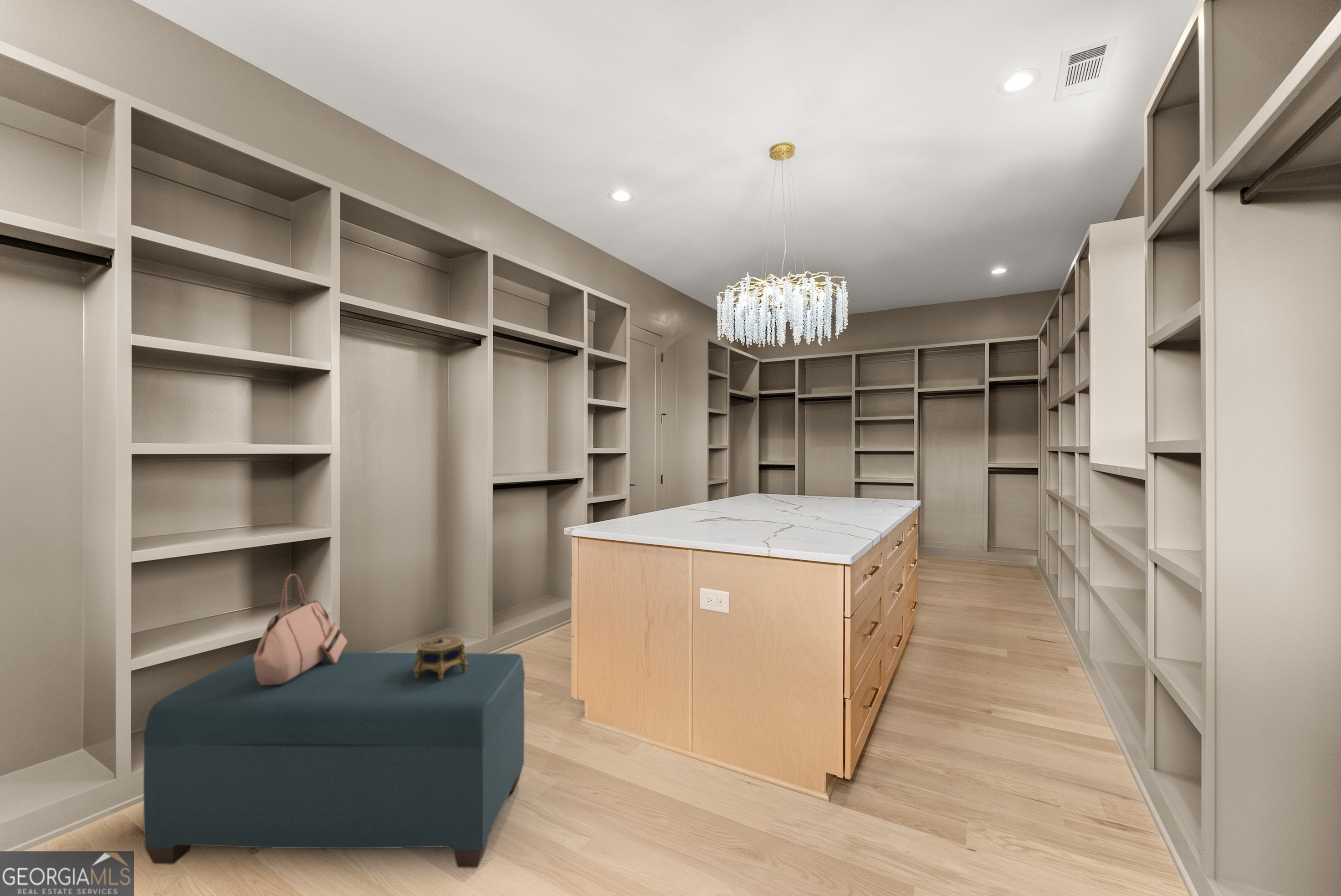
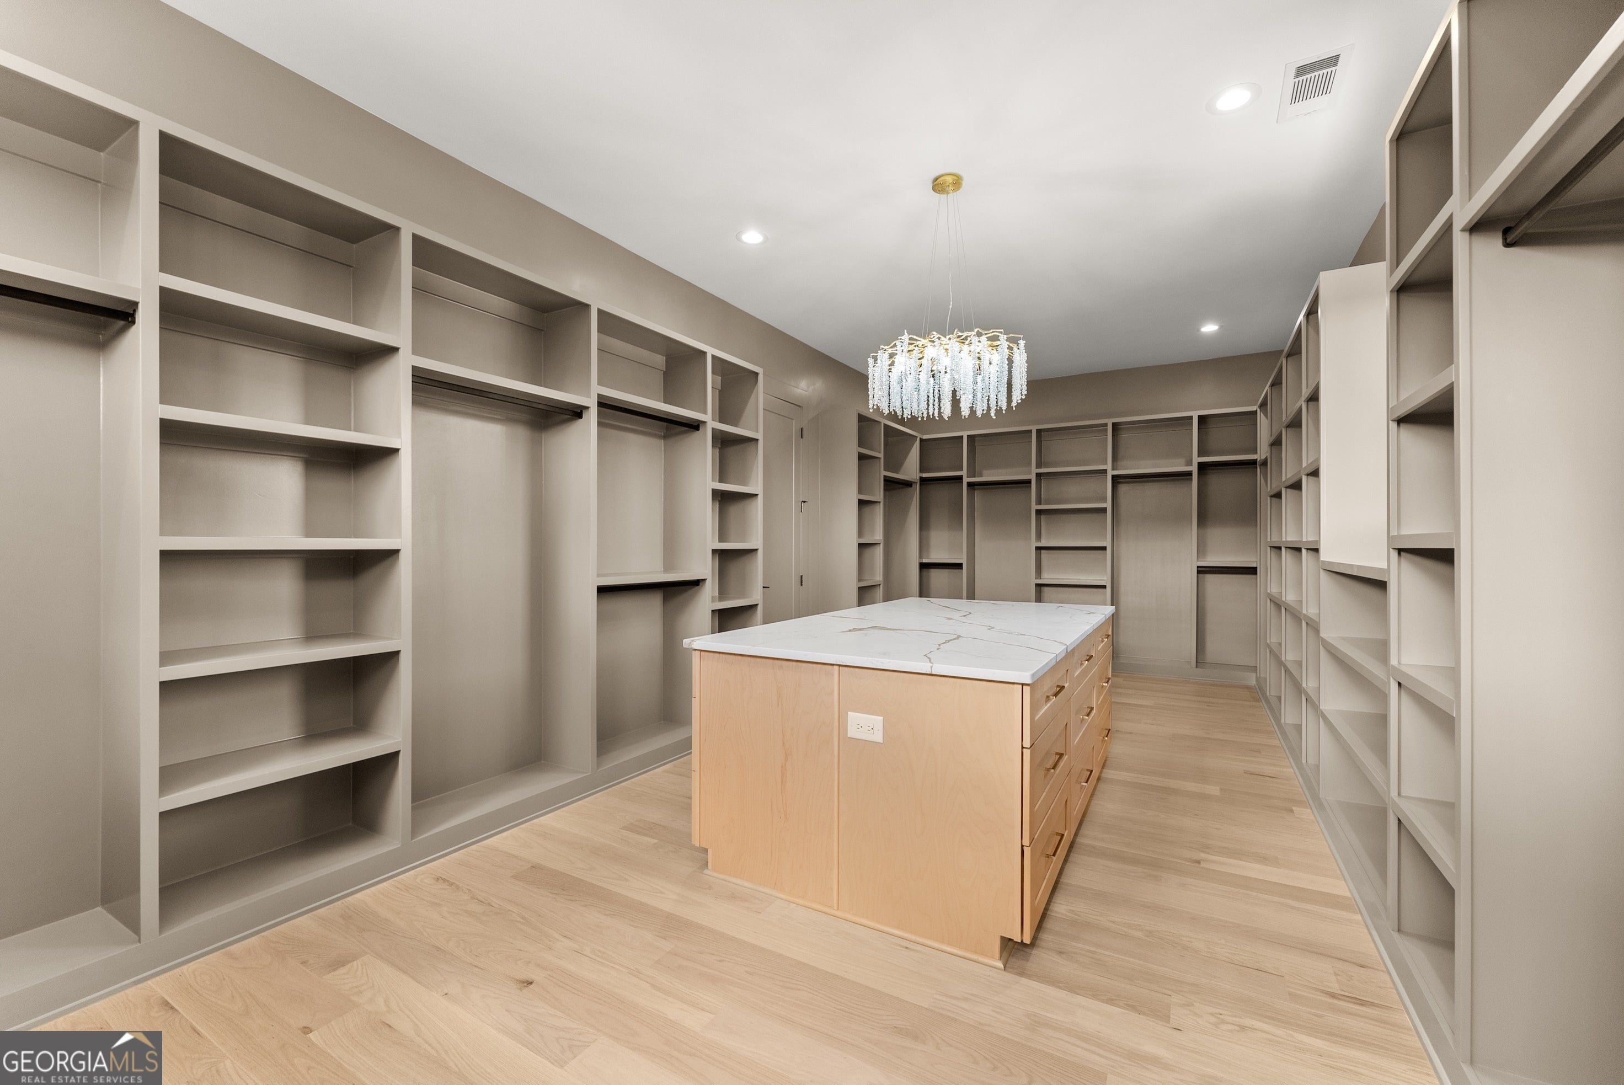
- handbag [254,573,348,685]
- bench [143,652,525,868]
- clock [413,635,468,680]
